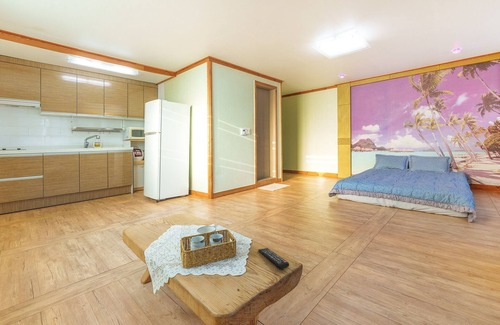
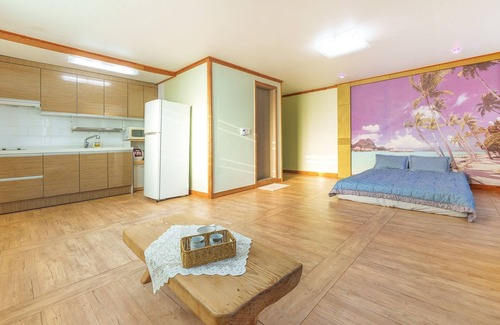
- remote control [257,247,290,270]
